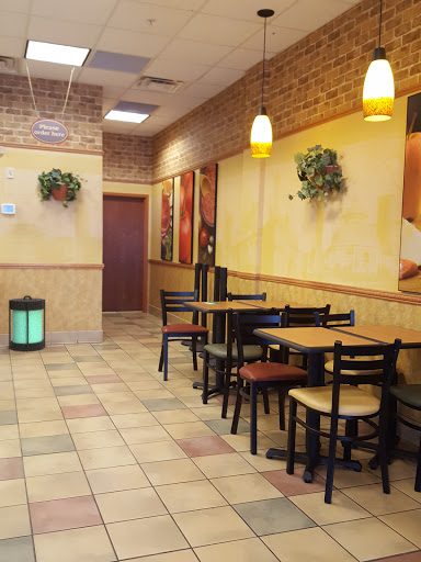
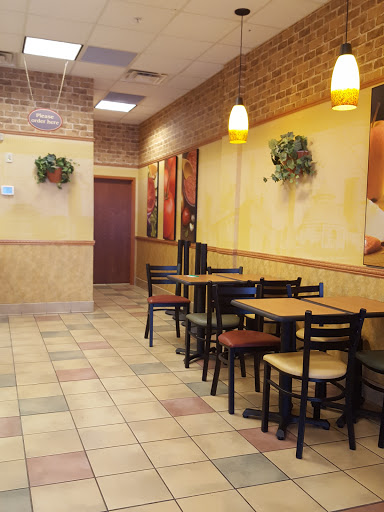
- lantern [8,294,46,352]
